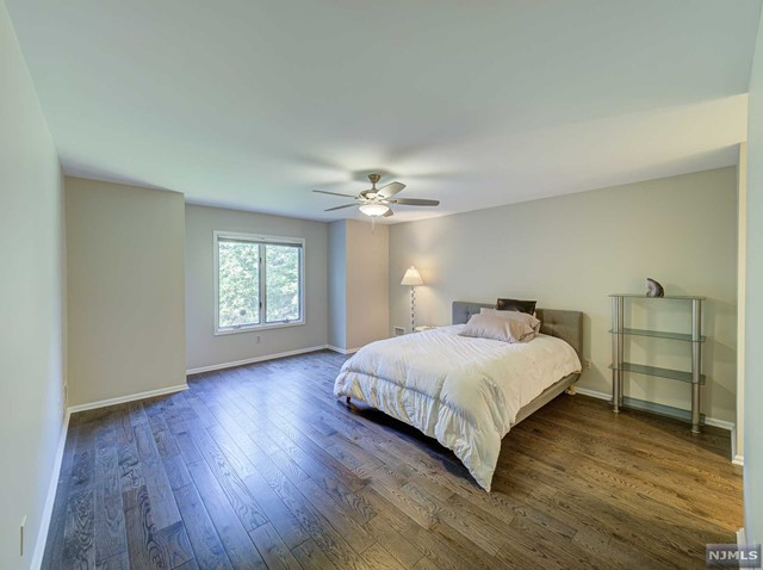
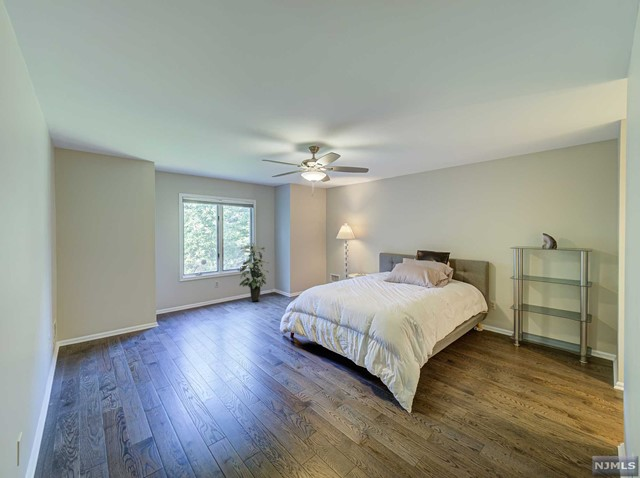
+ indoor plant [238,242,270,302]
